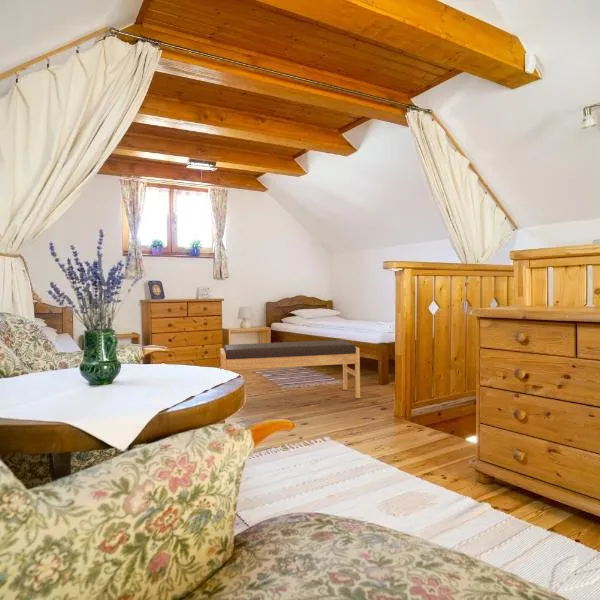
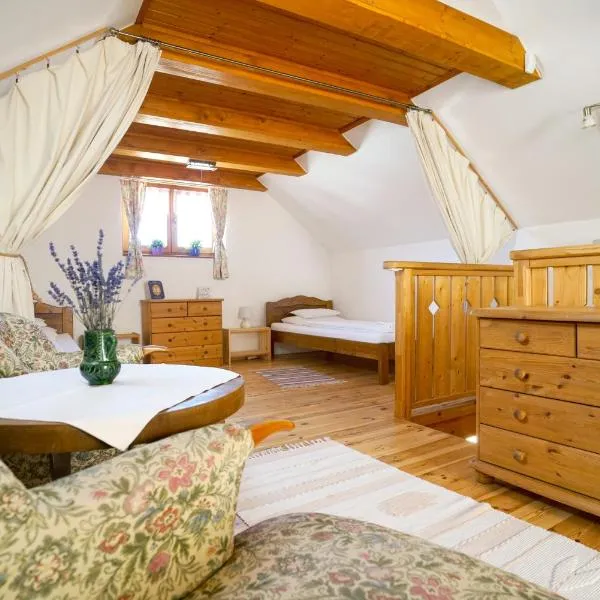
- bench [219,339,361,399]
